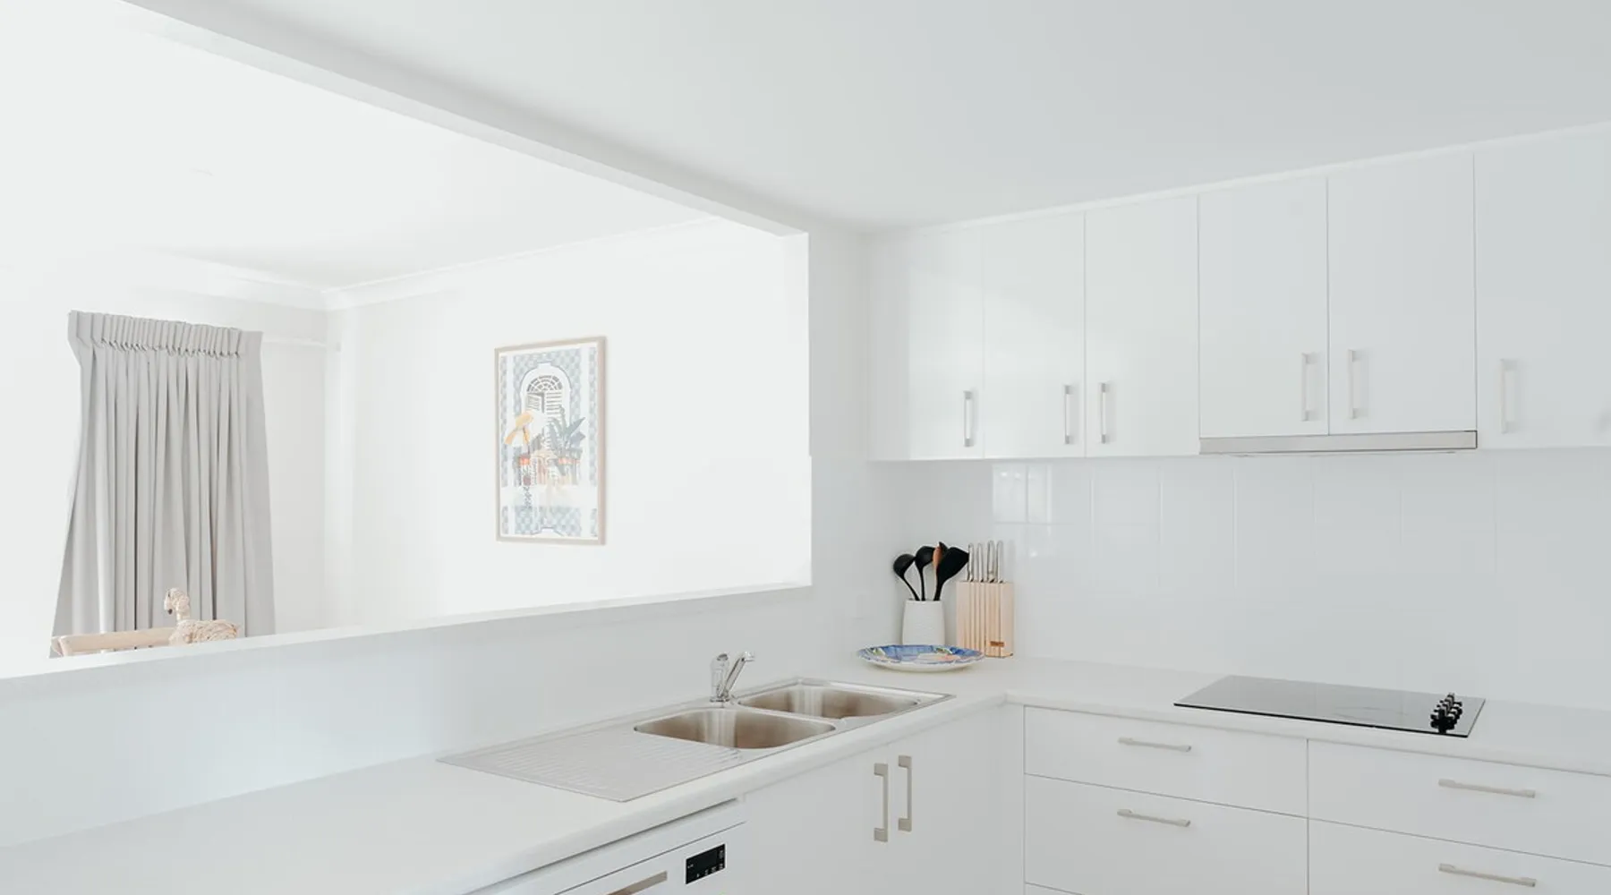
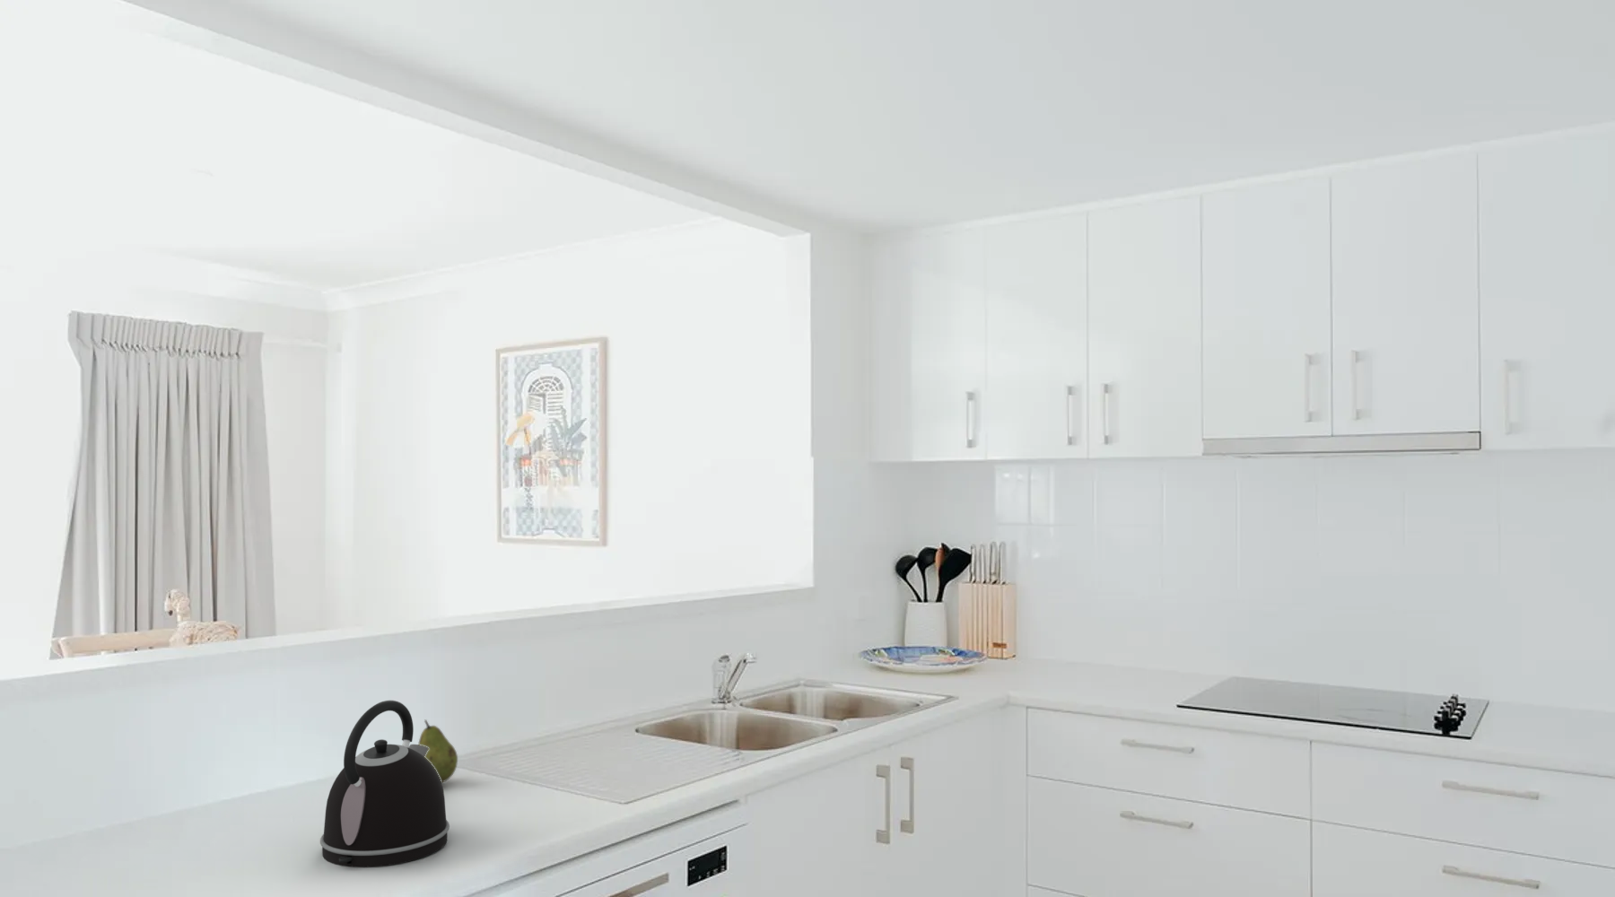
+ kettle [319,699,451,868]
+ fruit [418,718,458,784]
